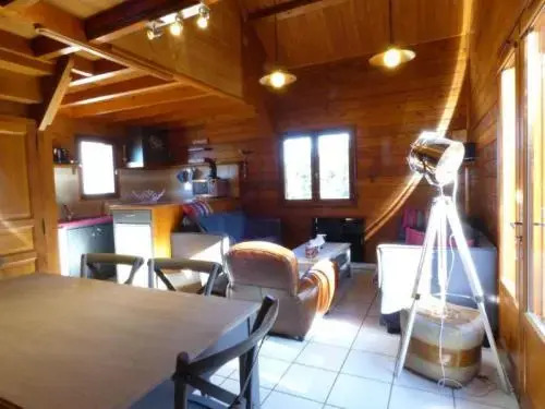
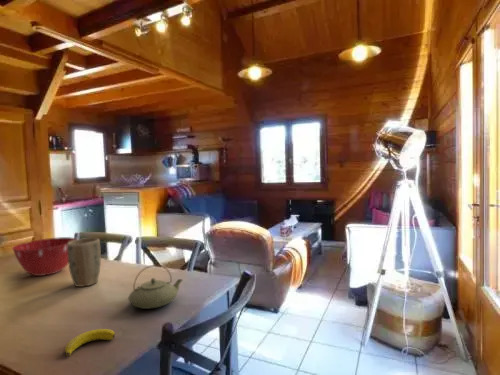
+ plant pot [68,237,102,288]
+ mixing bowl [11,236,78,277]
+ teapot [127,264,183,310]
+ banana [64,328,116,357]
